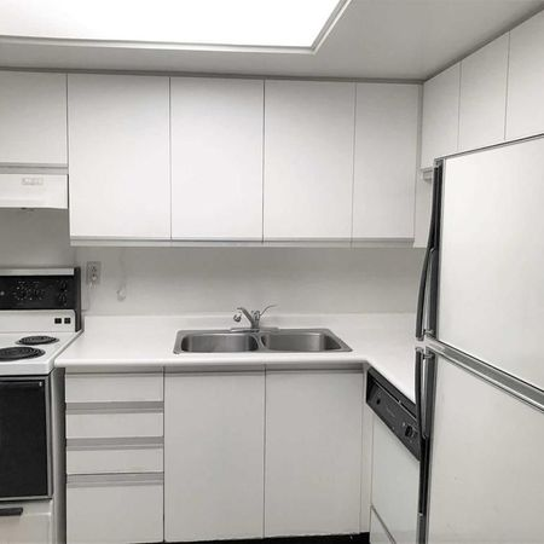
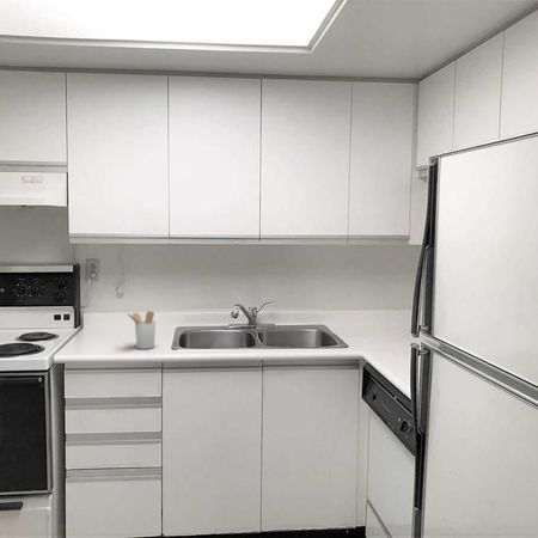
+ utensil holder [124,310,157,350]
